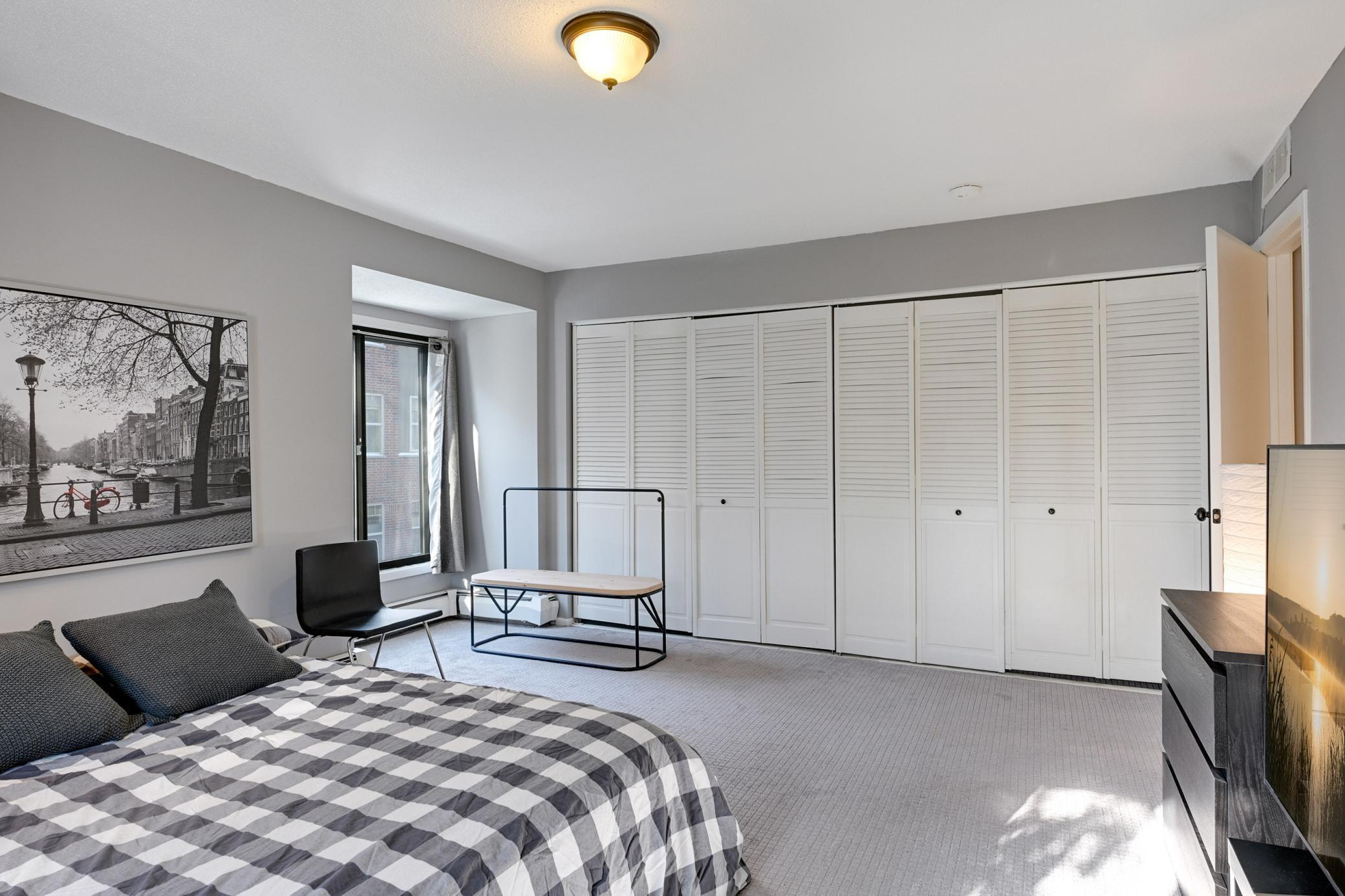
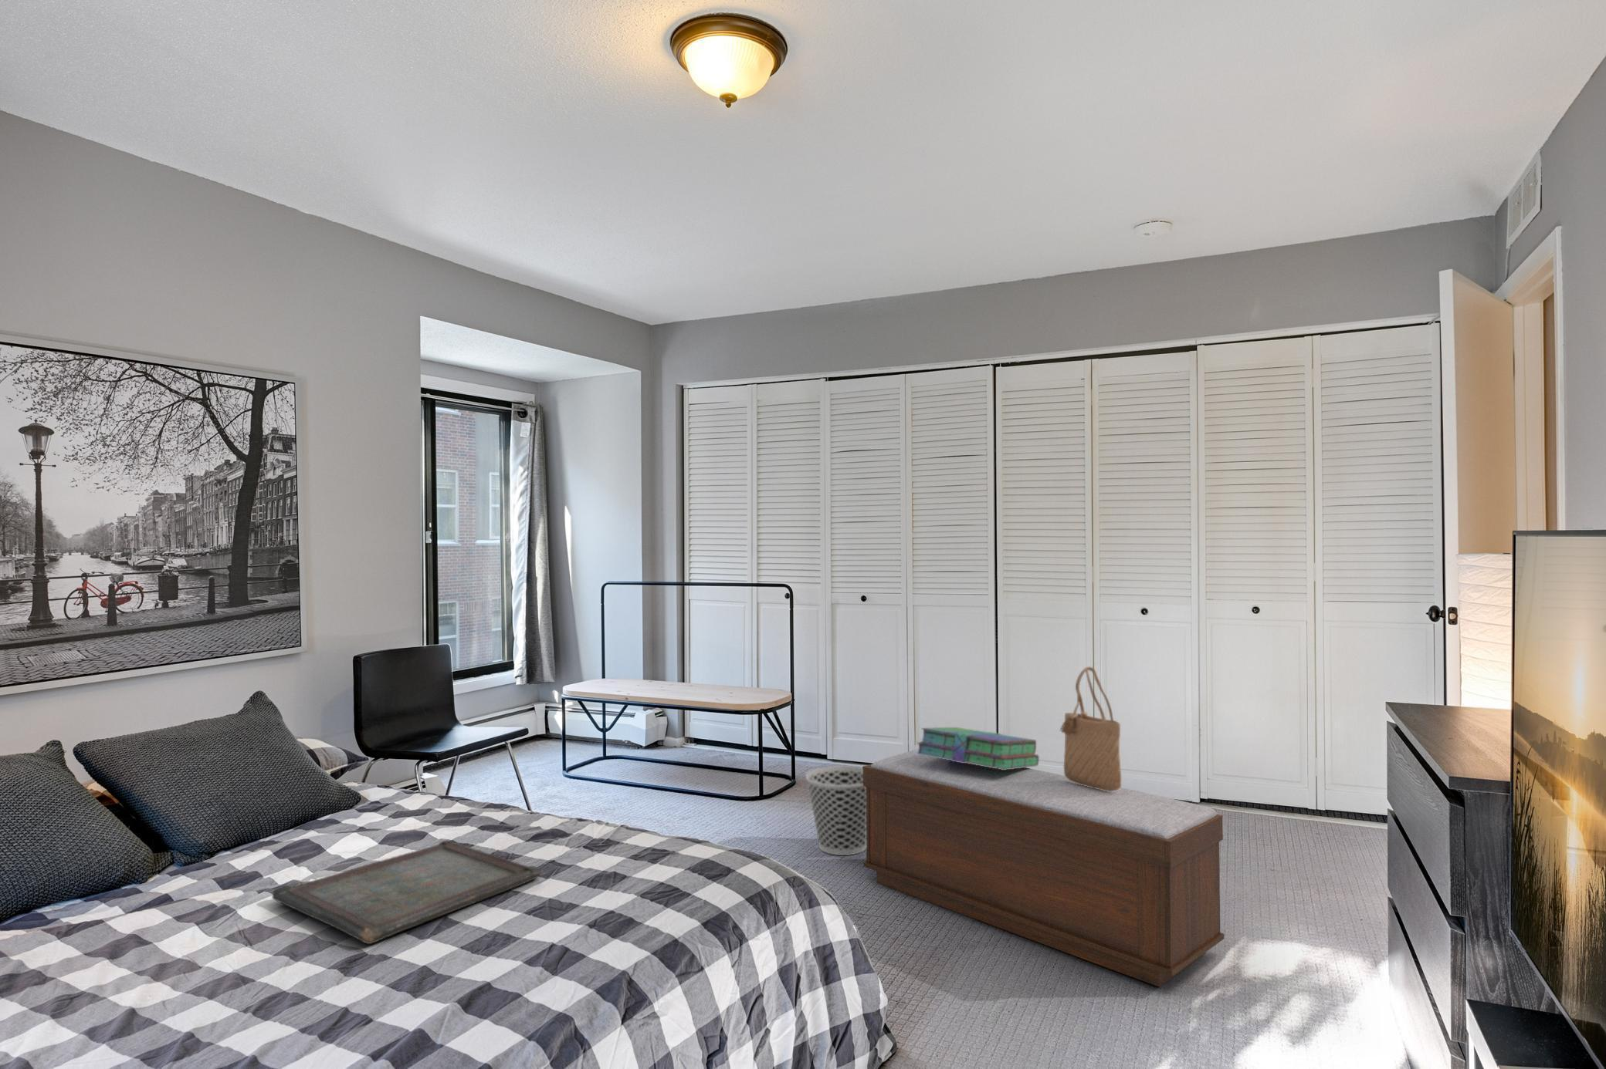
+ wastebasket [805,766,867,857]
+ tote bag [1059,667,1122,791]
+ serving tray [271,840,541,945]
+ stack of books [916,727,1040,770]
+ bench [862,748,1225,987]
